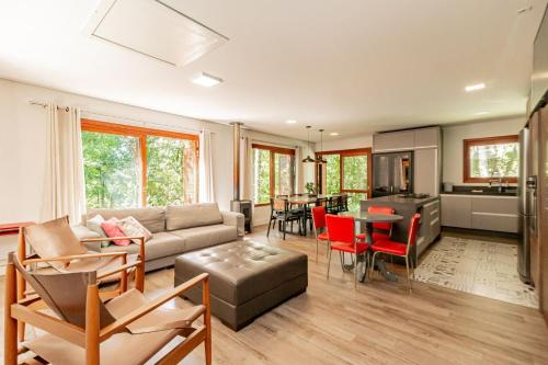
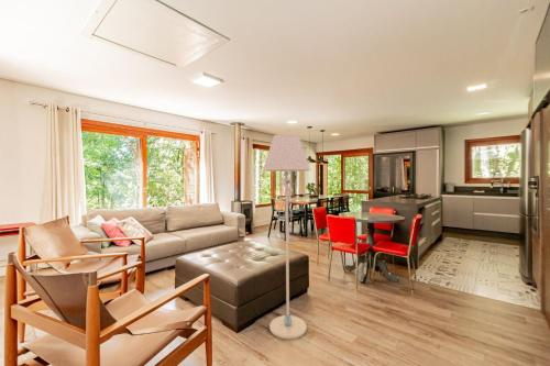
+ floor lamp [262,133,312,341]
